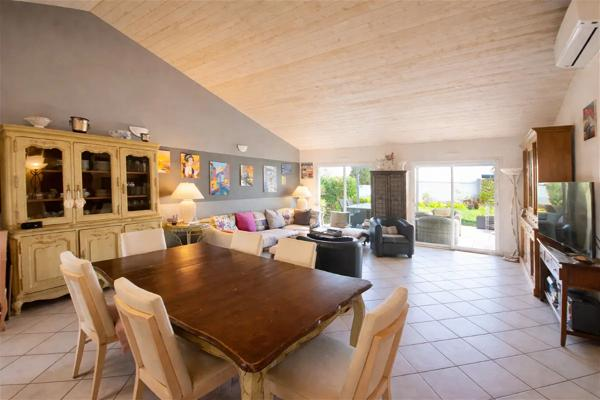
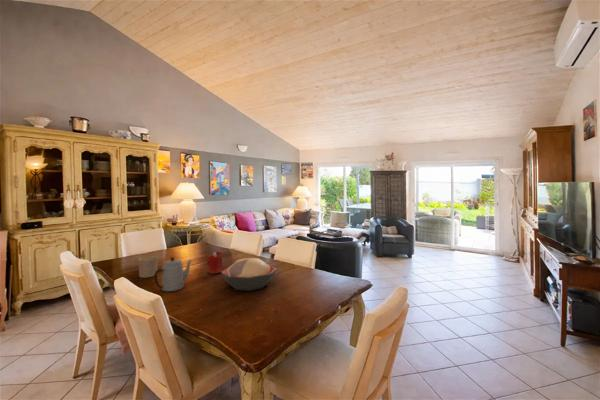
+ teapot [153,256,192,292]
+ candle [206,250,224,275]
+ cup [137,255,159,278]
+ decorative bowl [220,257,277,292]
